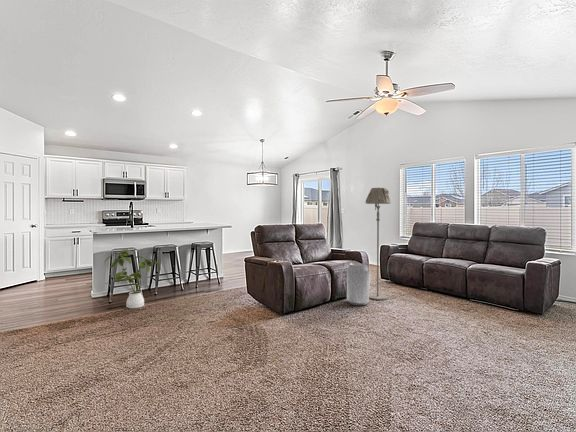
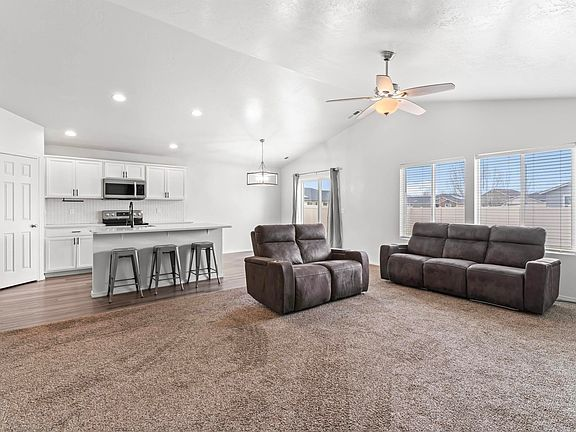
- house plant [103,249,161,309]
- floor lamp [365,187,392,301]
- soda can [346,262,370,306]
